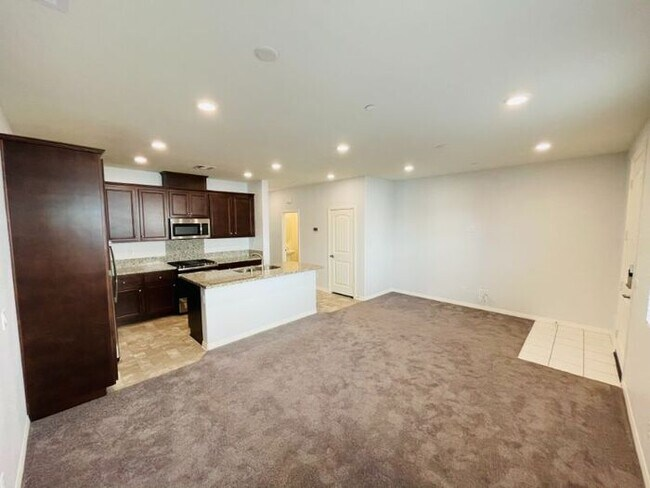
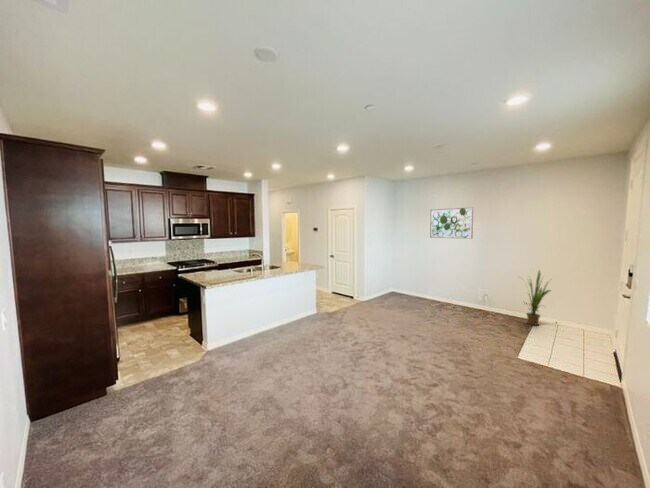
+ wall art [429,206,474,240]
+ house plant [516,269,554,326]
